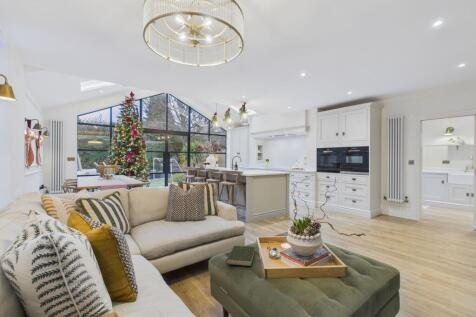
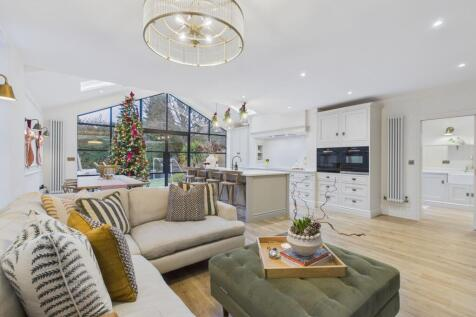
- book [225,245,256,267]
